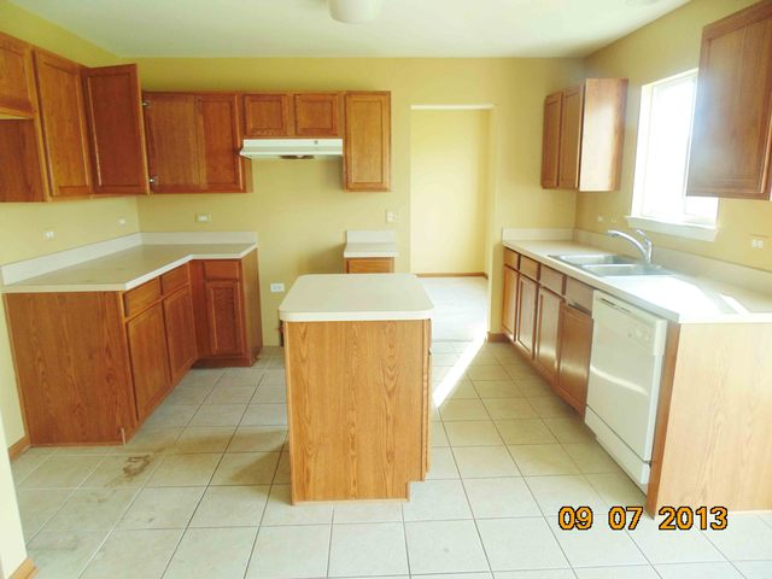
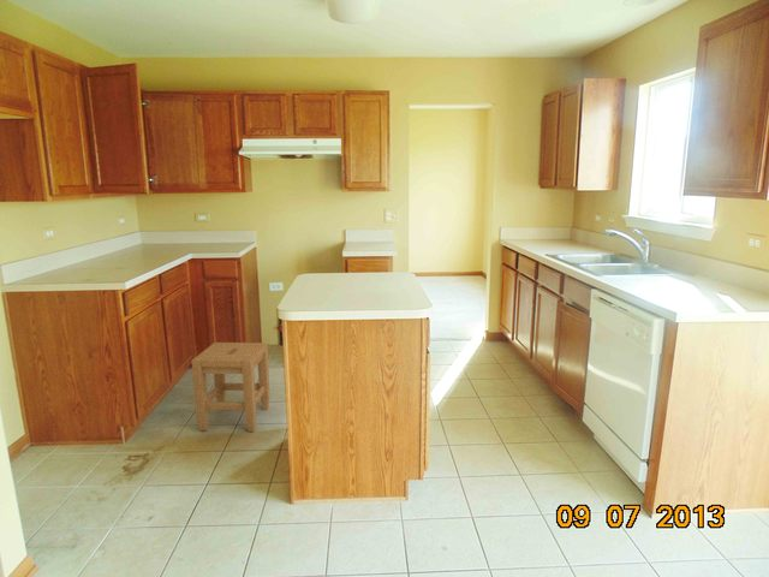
+ stool [190,341,270,433]
